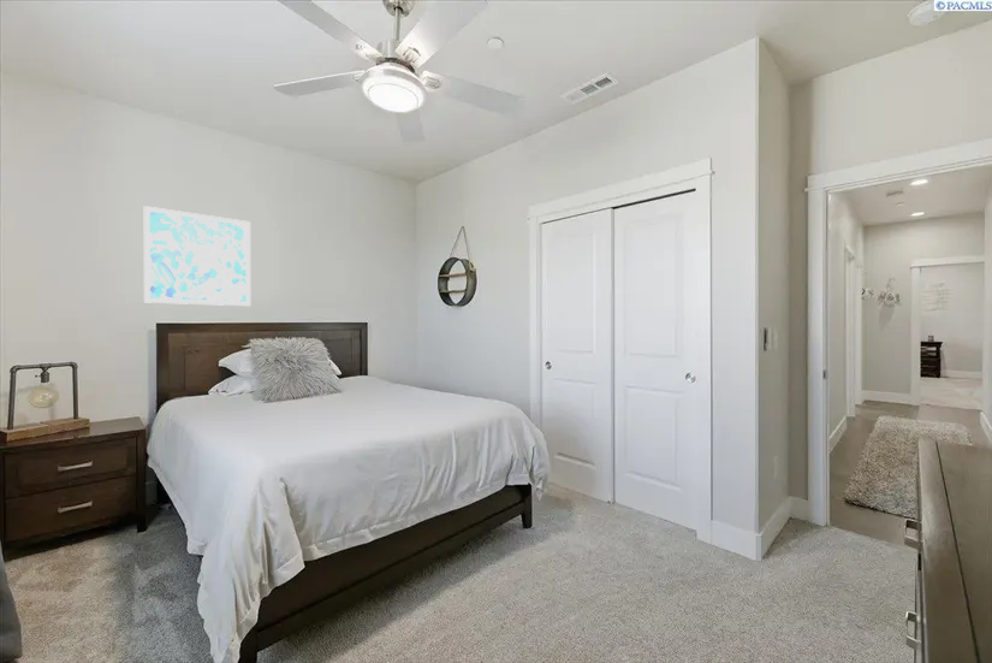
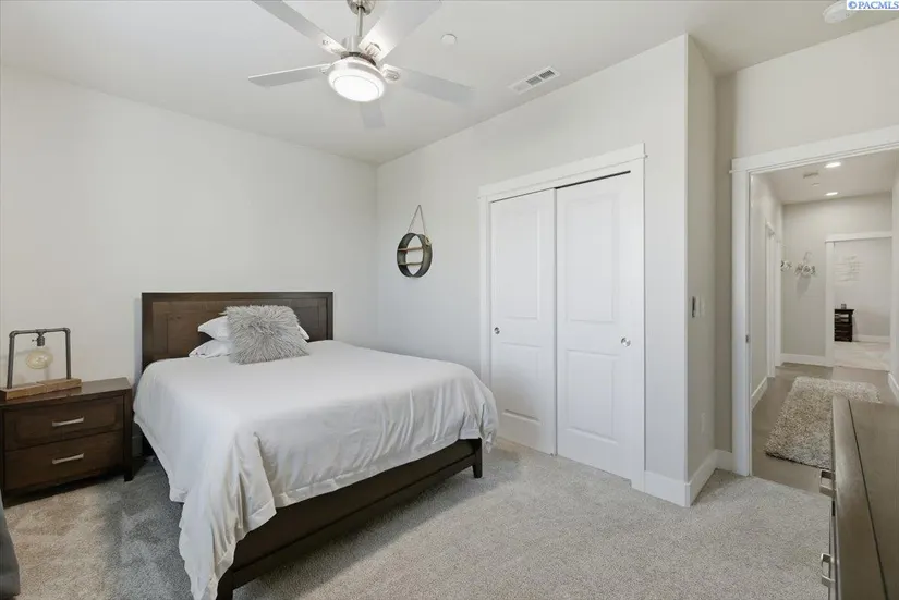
- wall art [143,205,251,307]
